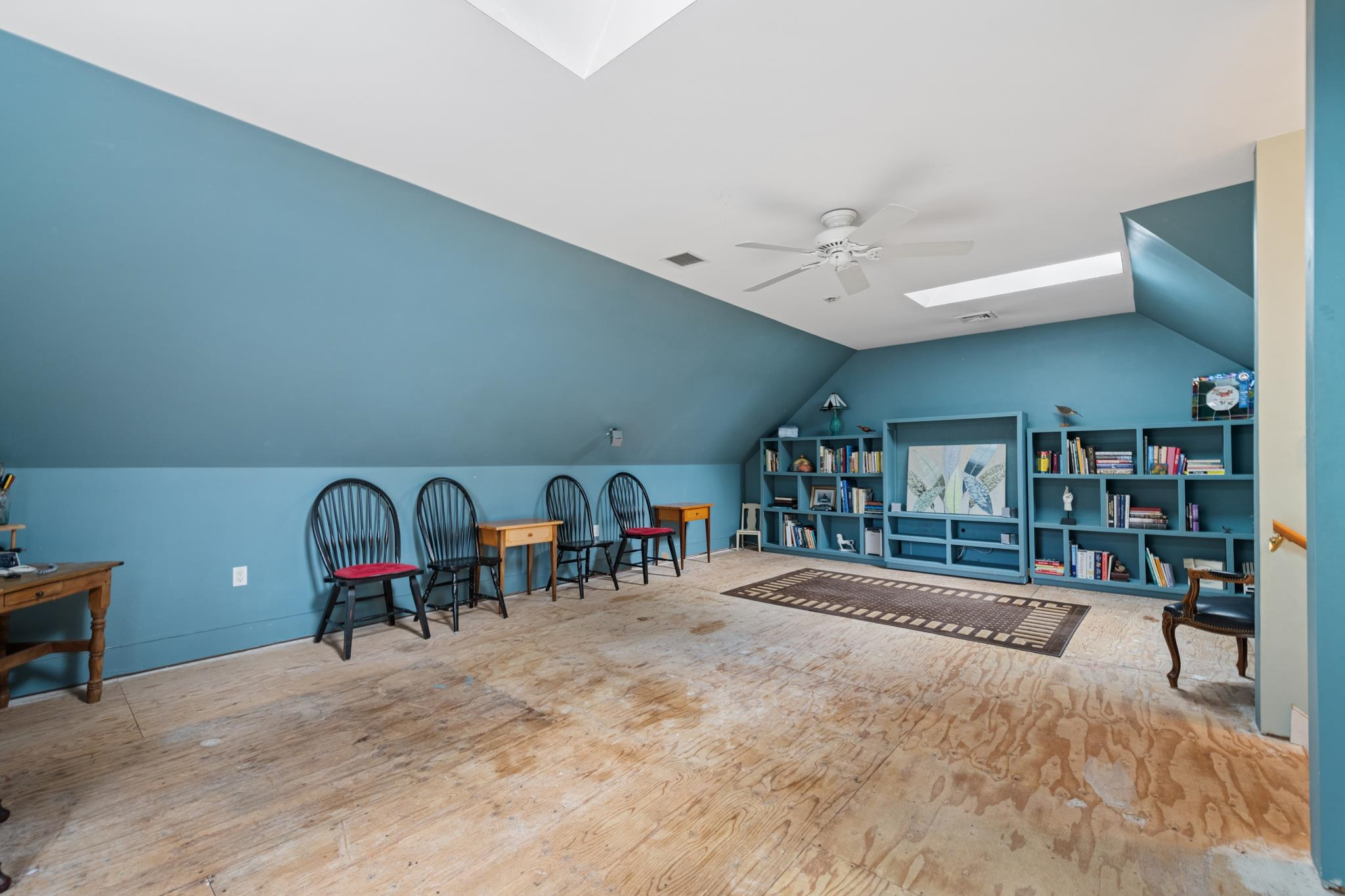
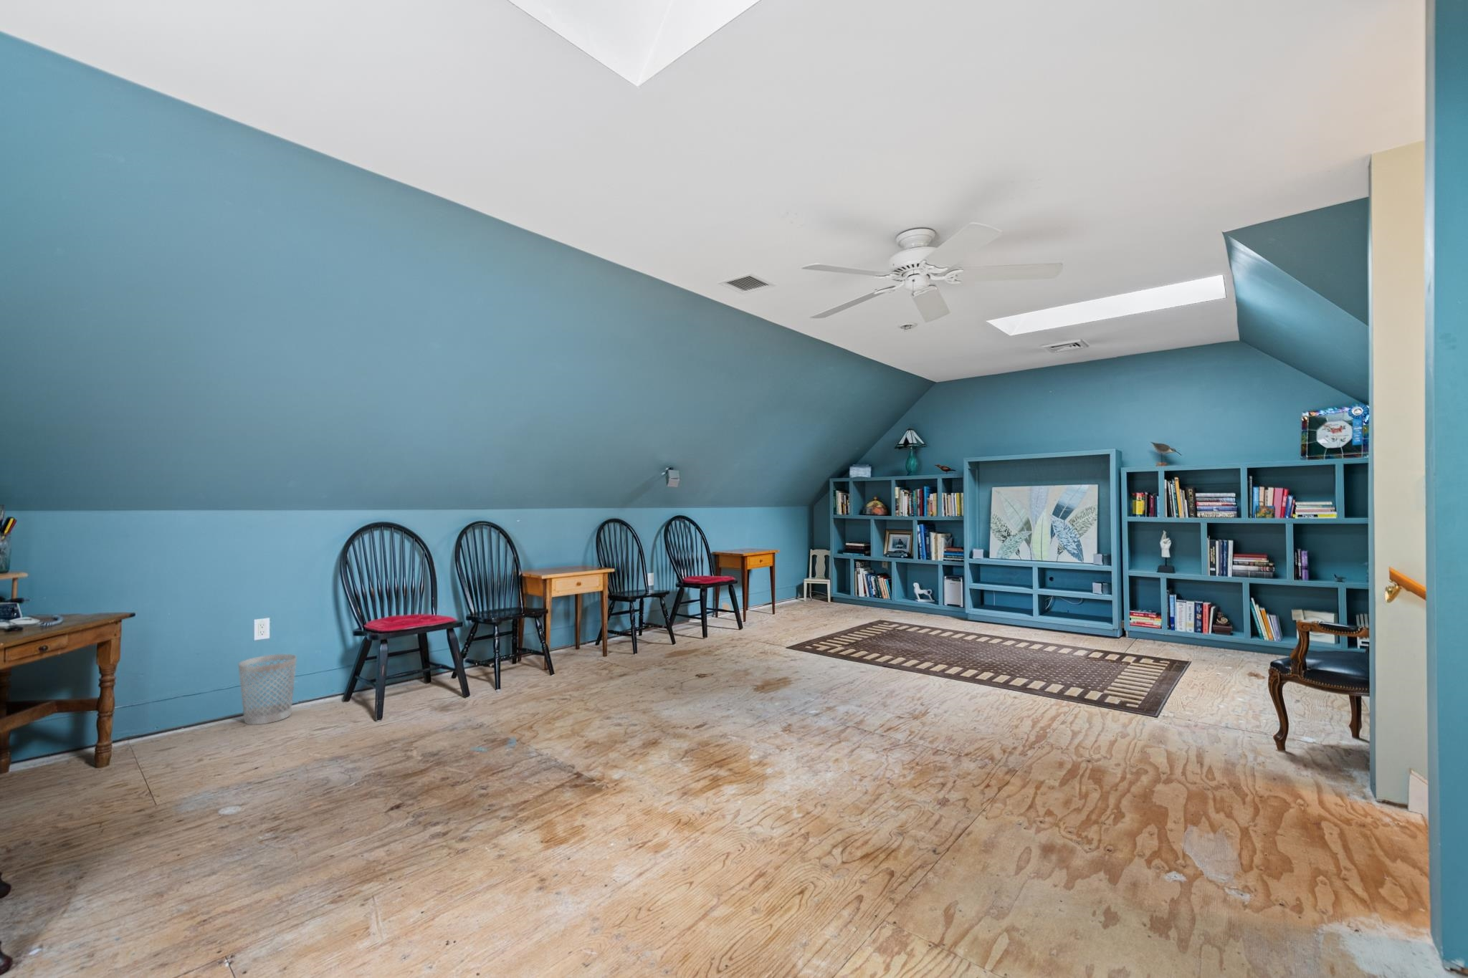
+ wastebasket [238,654,298,726]
